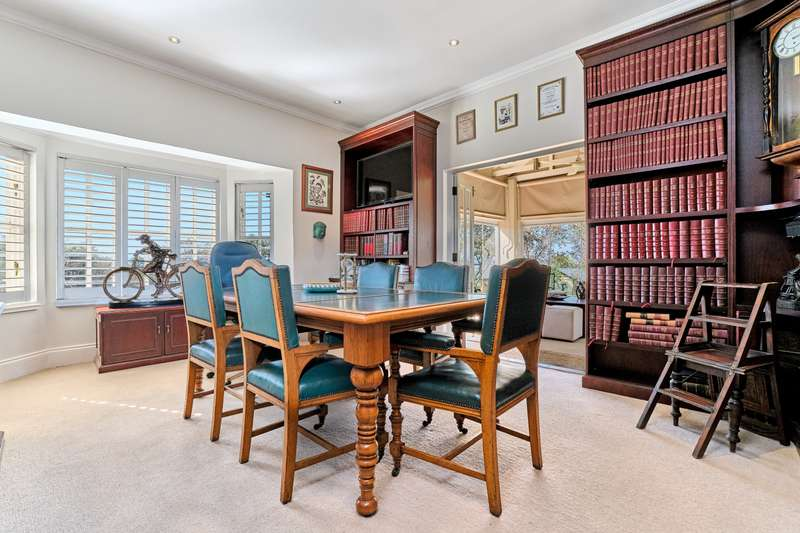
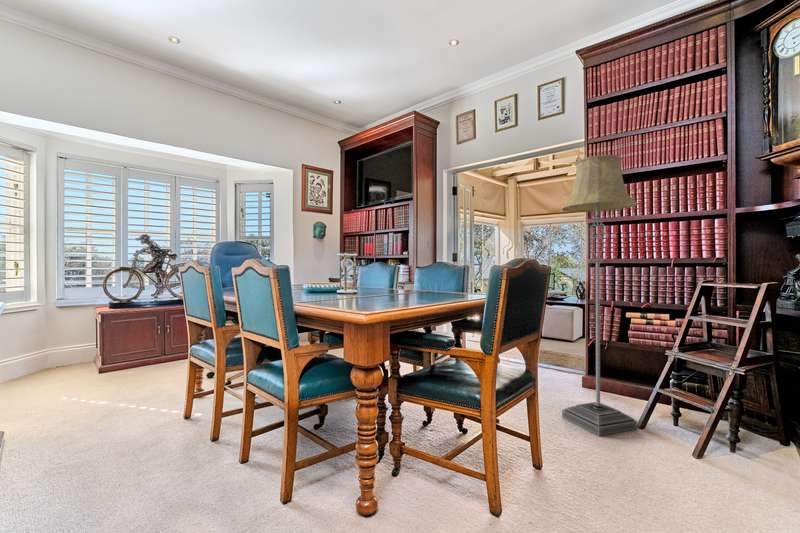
+ floor lamp [560,154,639,437]
